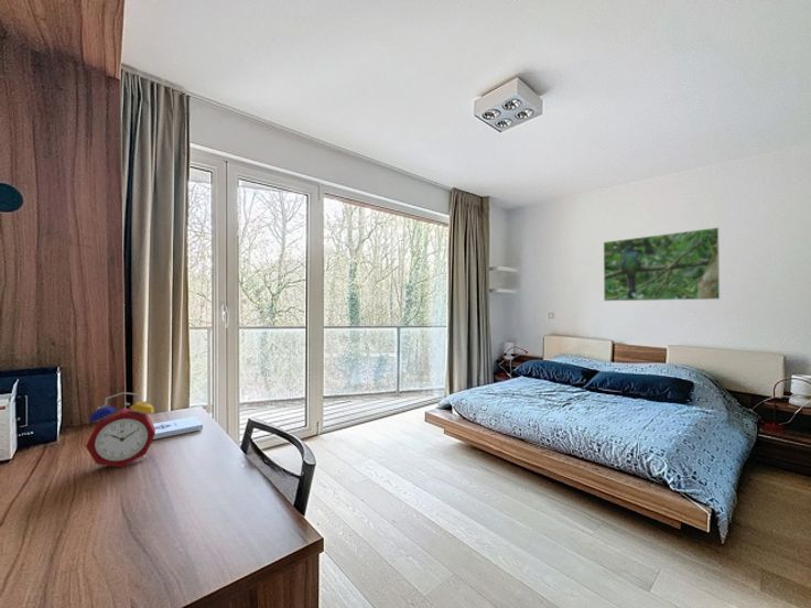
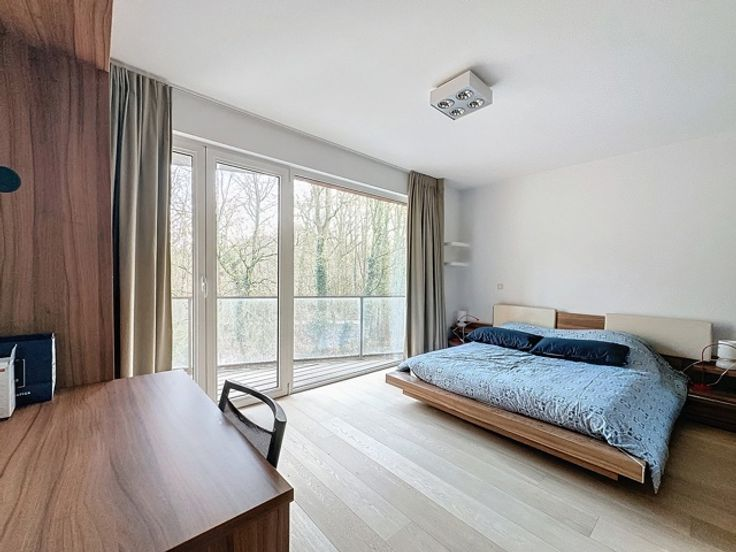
- alarm clock [85,391,155,469]
- notepad [152,415,204,441]
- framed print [603,227,721,302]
